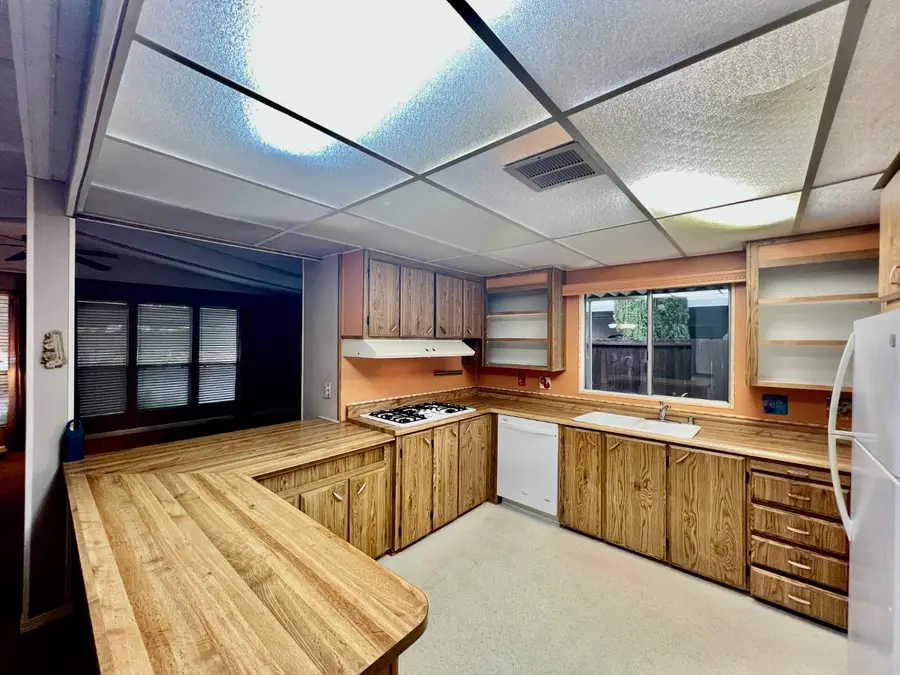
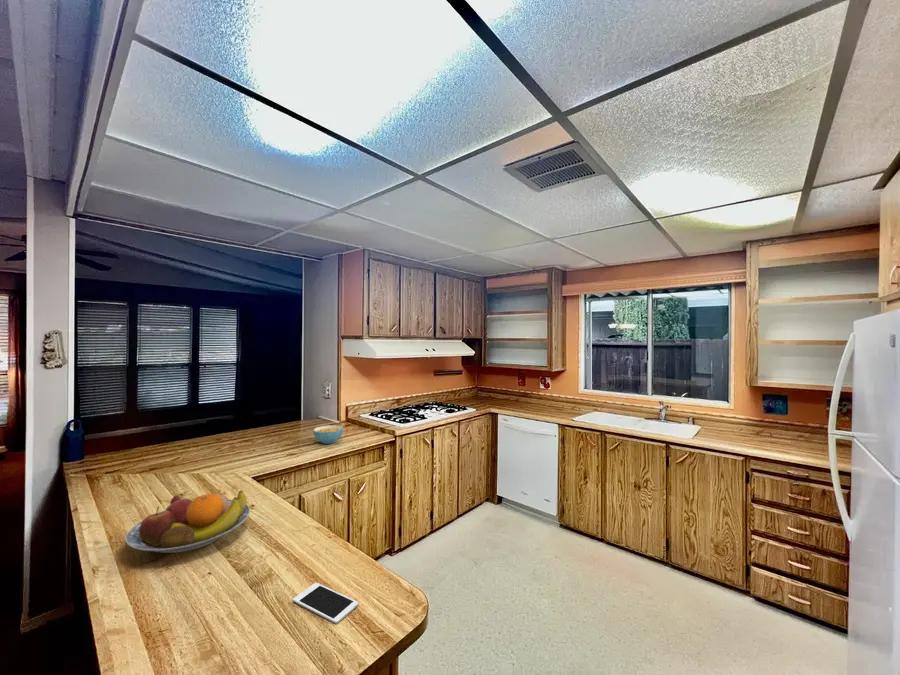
+ fruit bowl [125,489,251,554]
+ cell phone [292,582,359,625]
+ cereal bowl [312,424,345,445]
